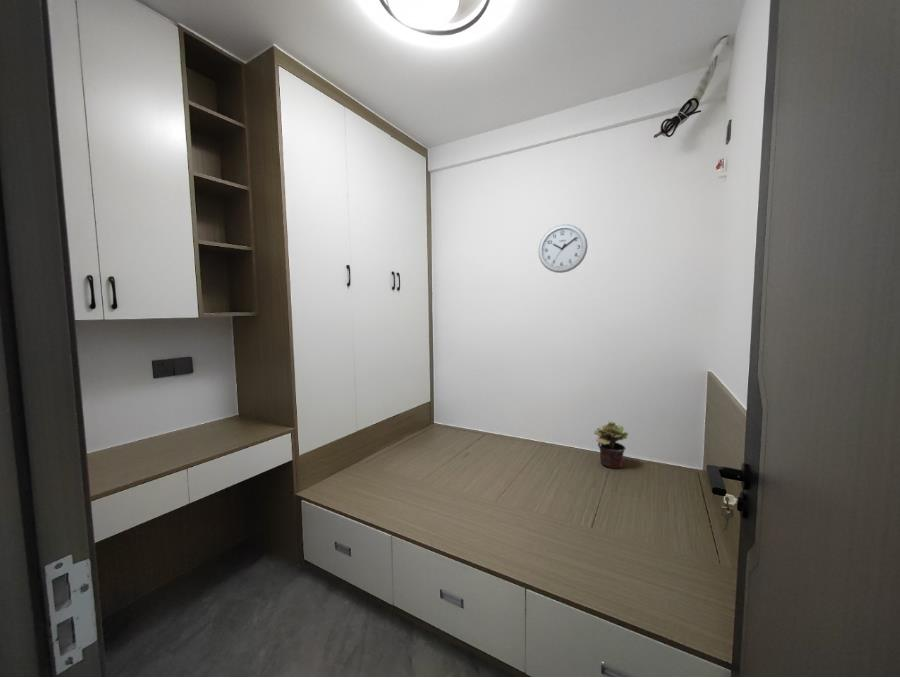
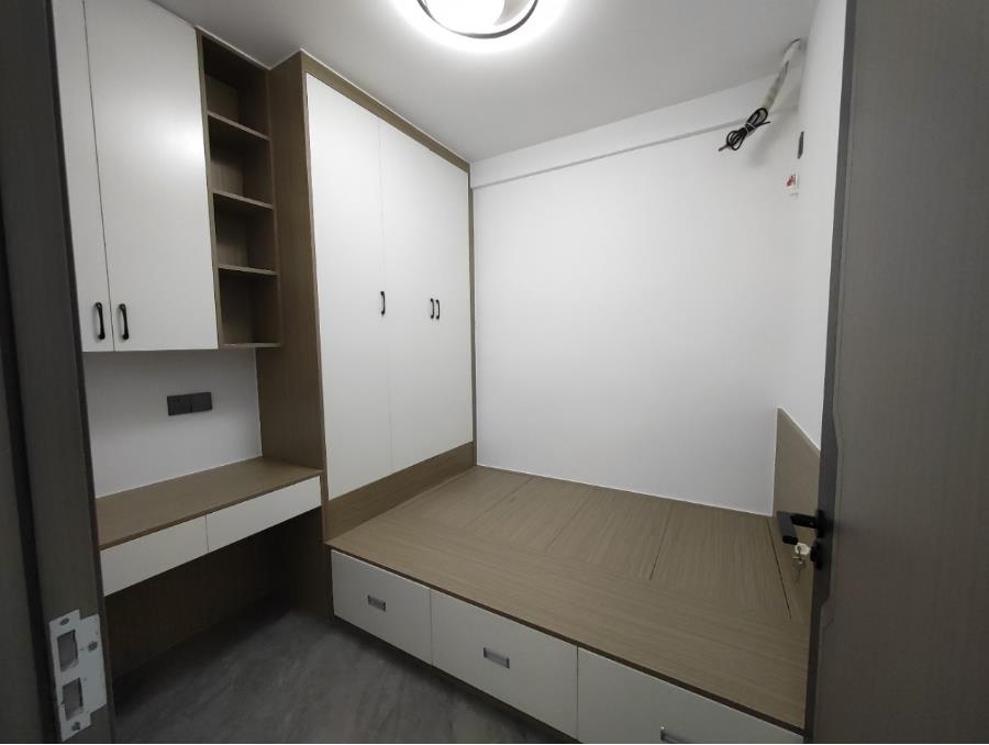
- wall clock [537,224,589,274]
- potted plant [593,421,630,469]
